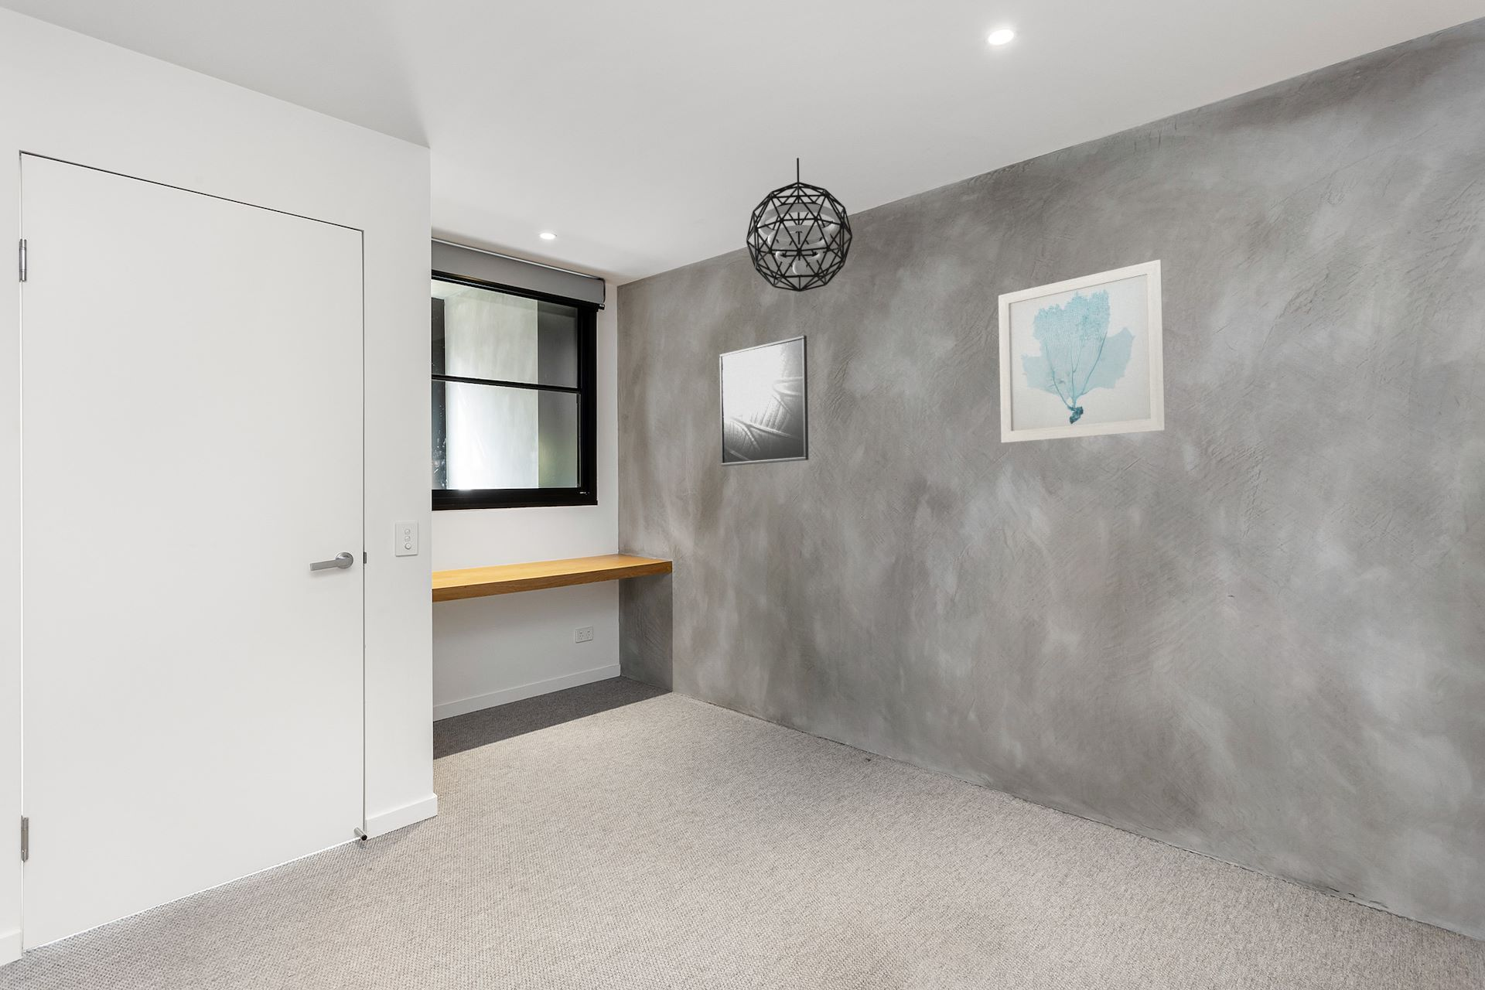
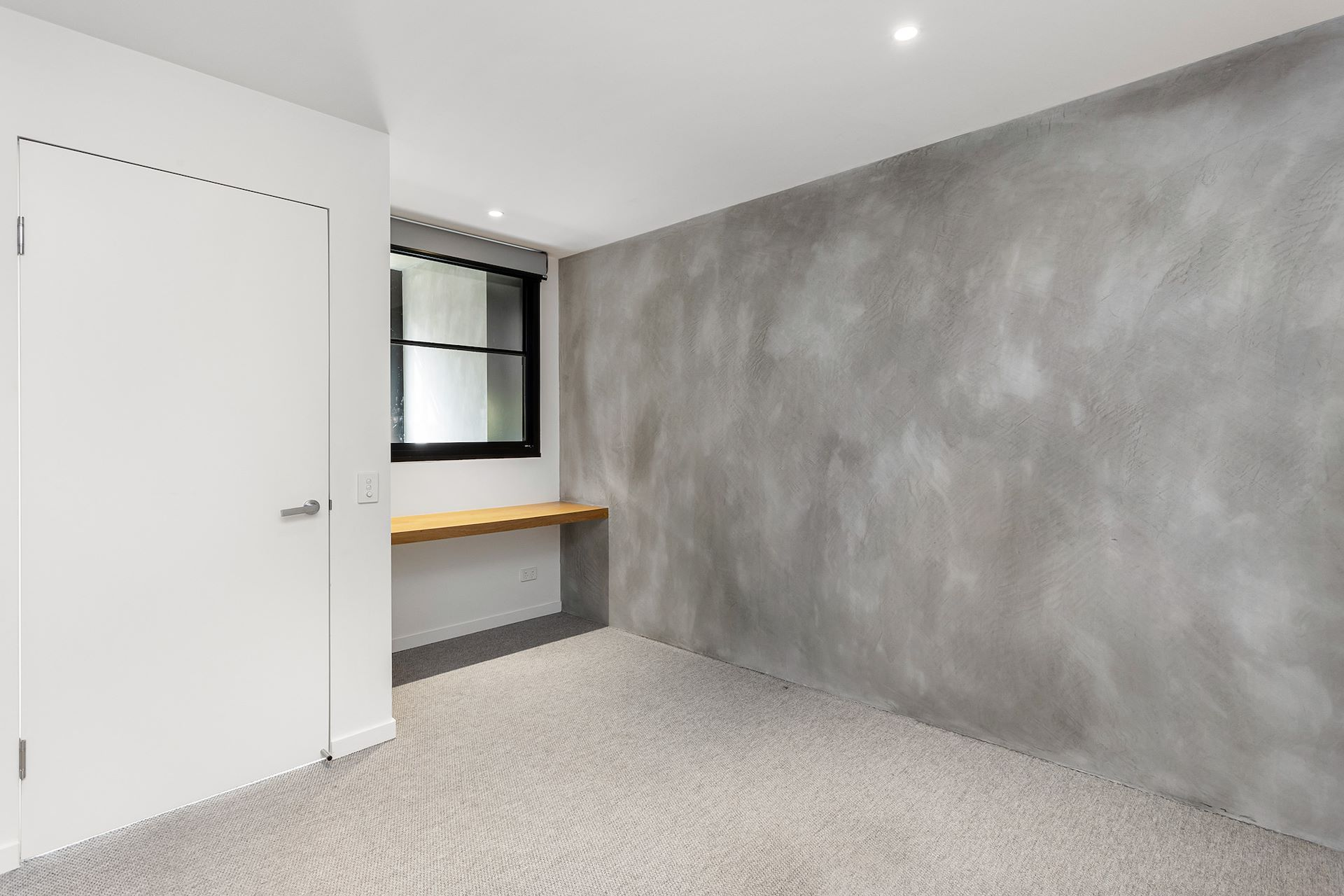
- wall art [998,260,1167,444]
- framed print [718,334,809,467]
- pendant light [746,157,853,293]
